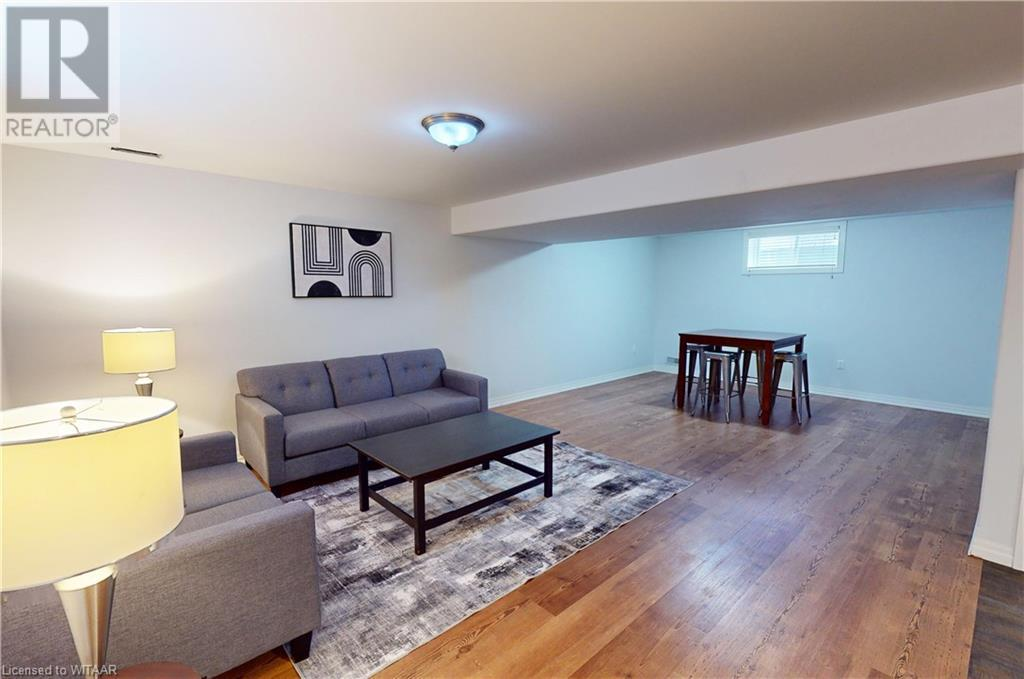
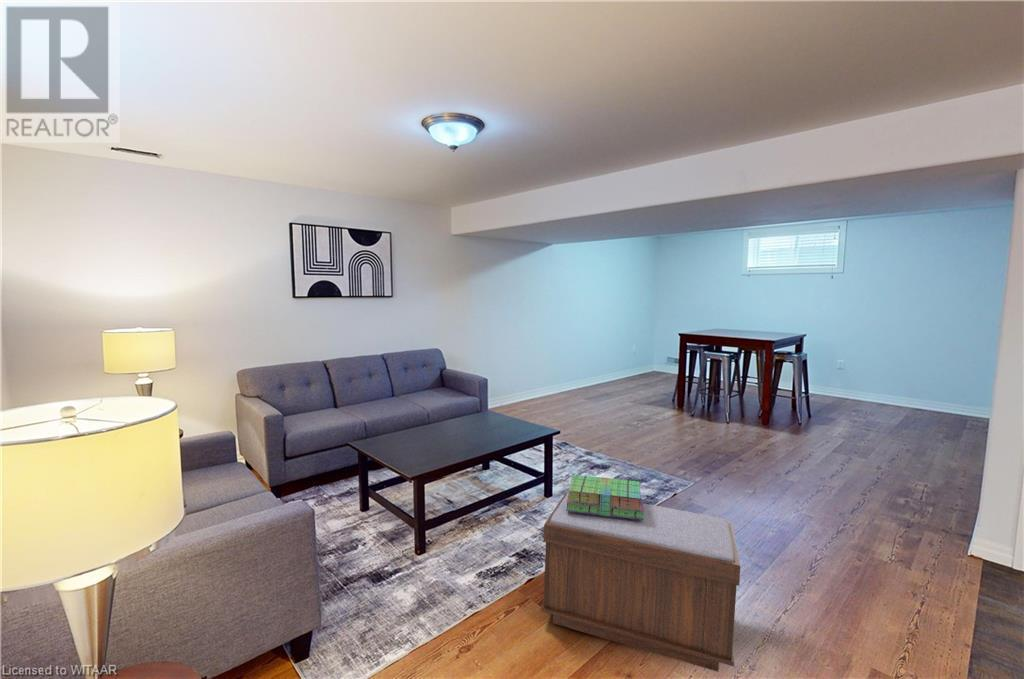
+ stack of books [566,474,644,520]
+ bench [540,492,741,673]
